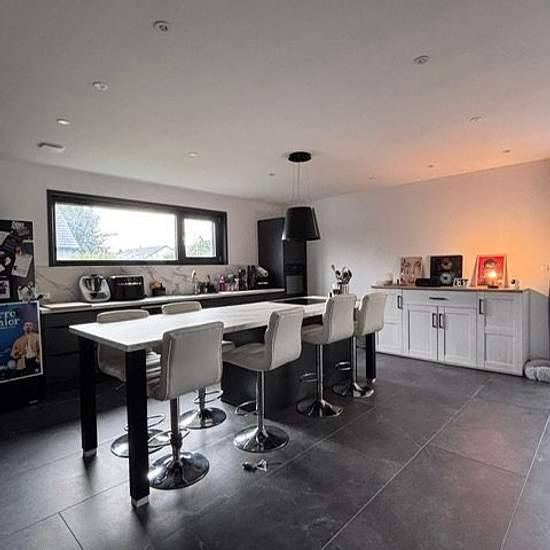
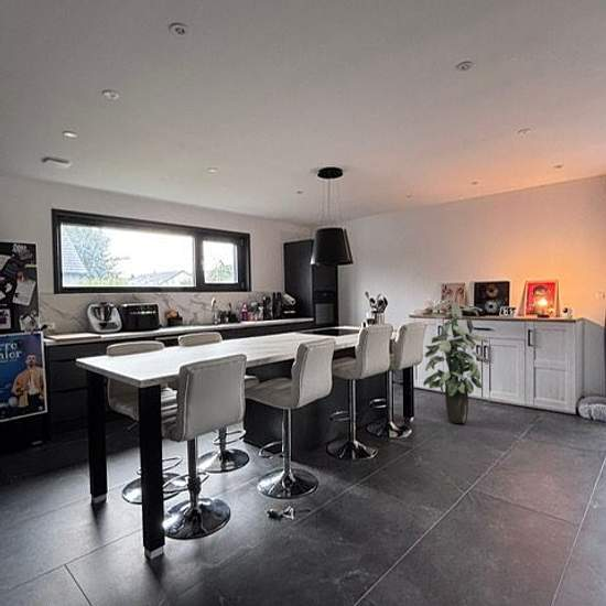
+ indoor plant [422,296,489,424]
